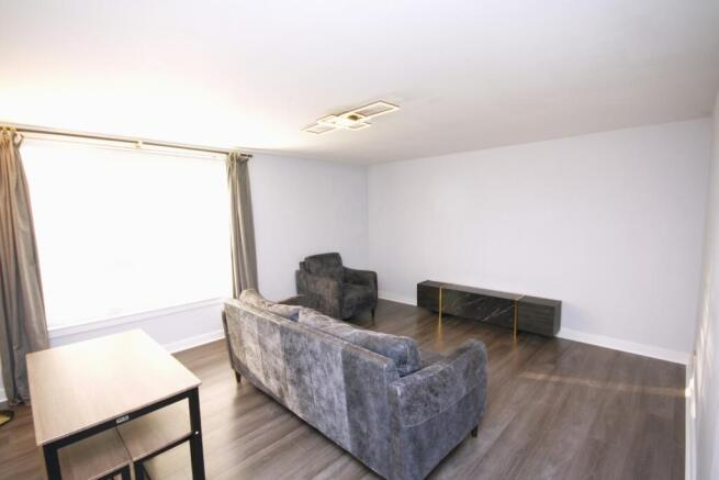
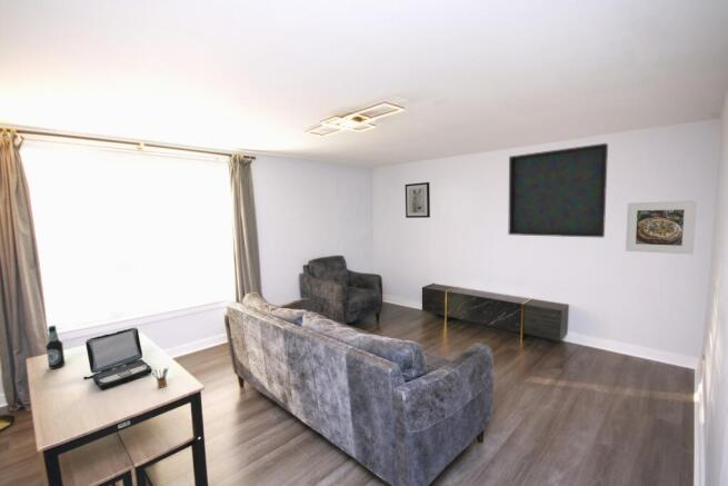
+ laptop [82,327,153,391]
+ pencil box [151,366,170,389]
+ wall art [405,181,431,219]
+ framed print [625,200,698,256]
+ television [507,142,609,239]
+ bottle [44,325,67,370]
